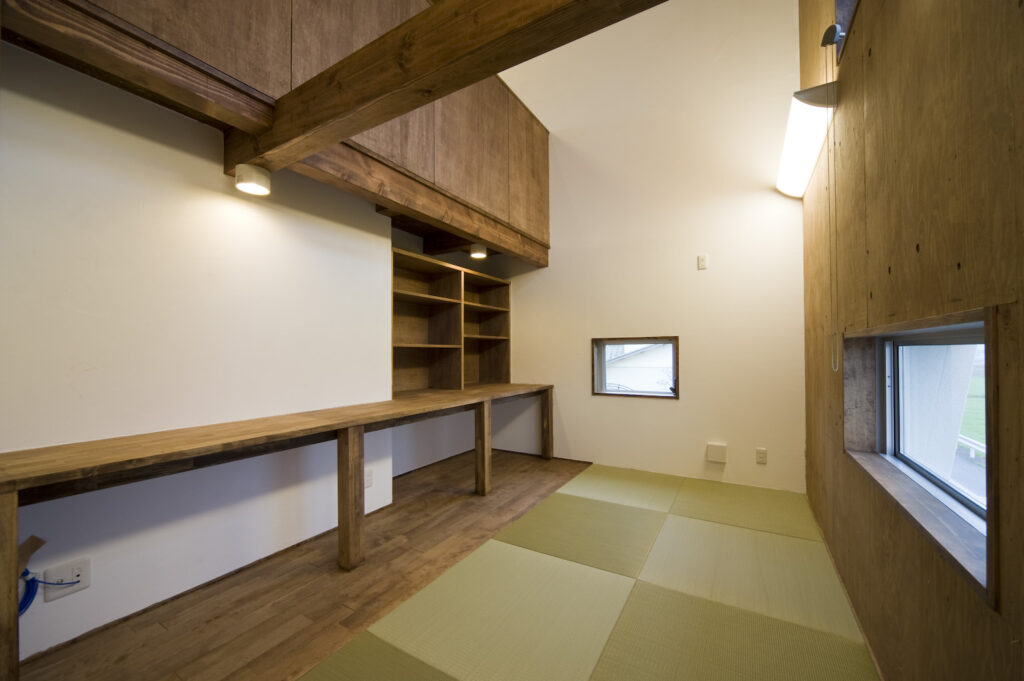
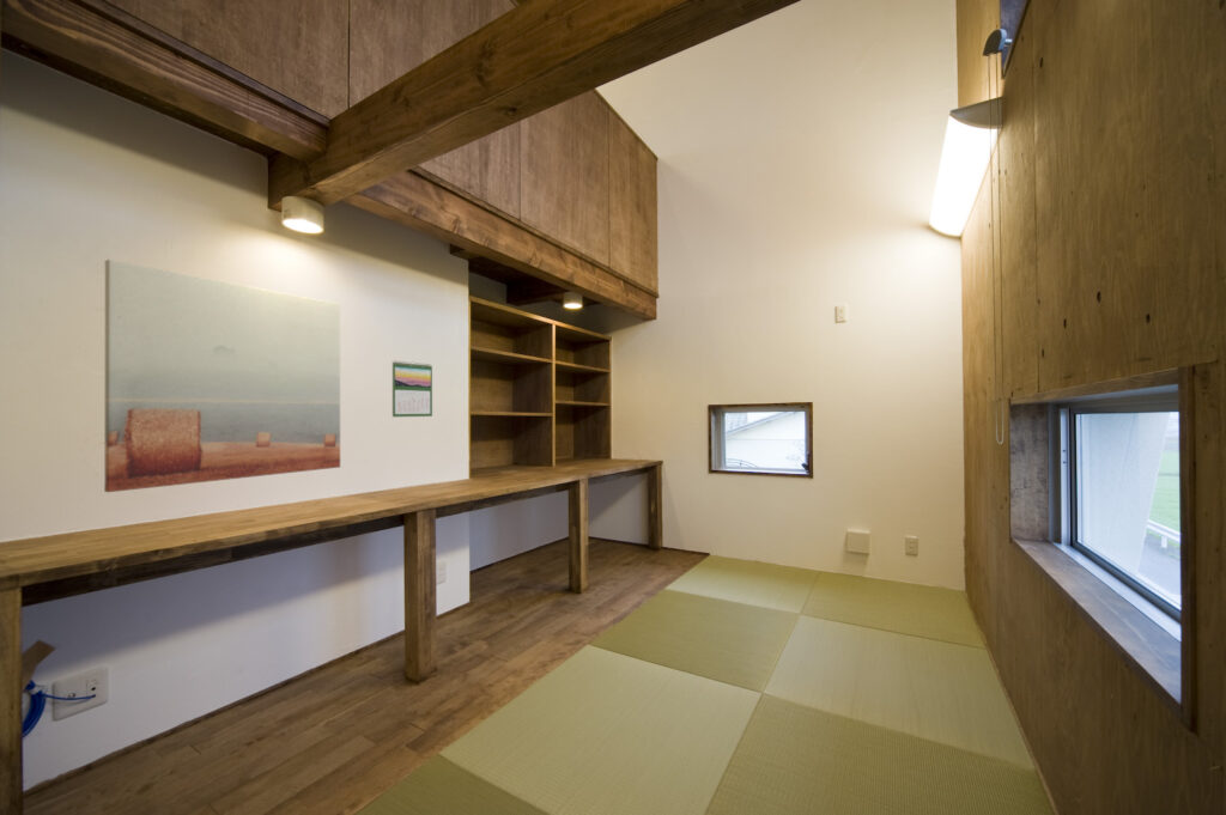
+ wall art [103,259,341,493]
+ calendar [392,360,433,418]
